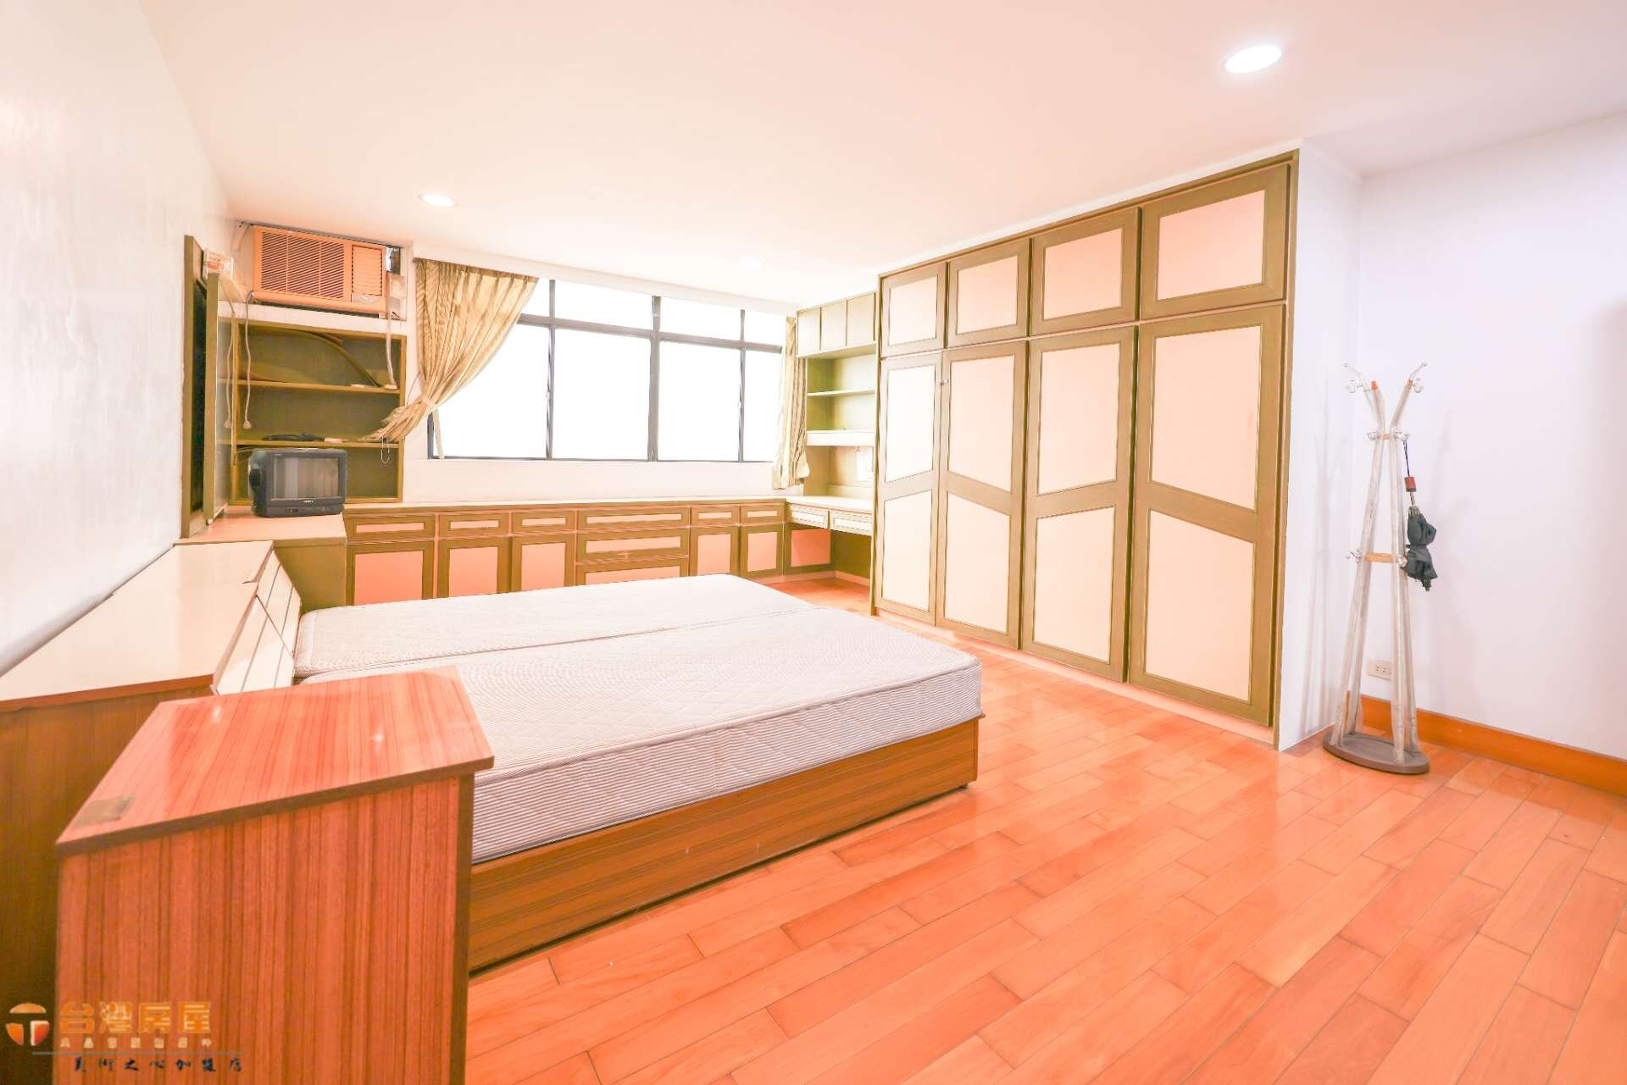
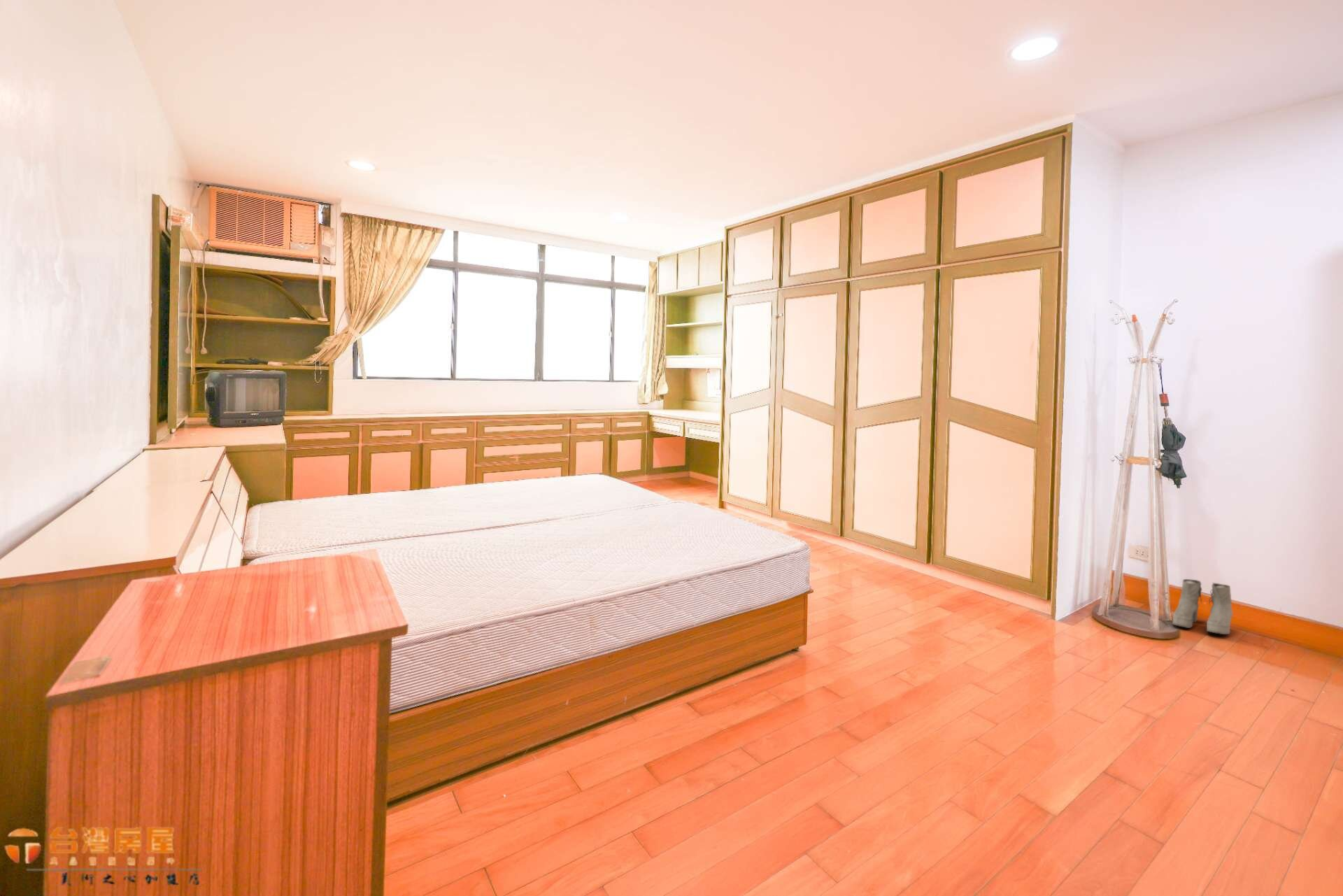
+ boots [1172,578,1233,635]
